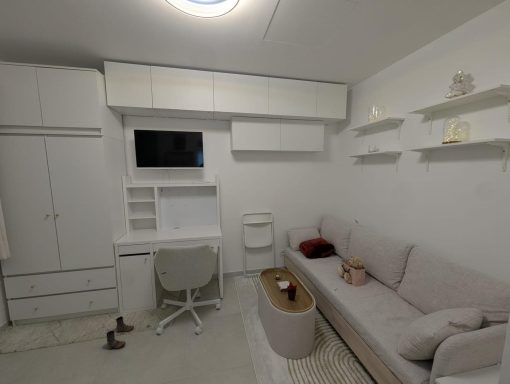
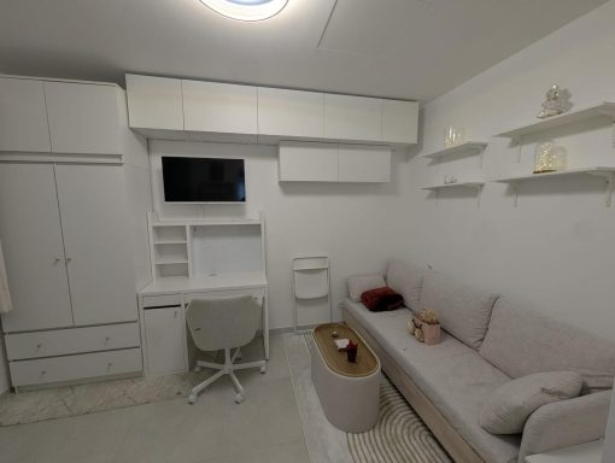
- boots [106,315,135,350]
